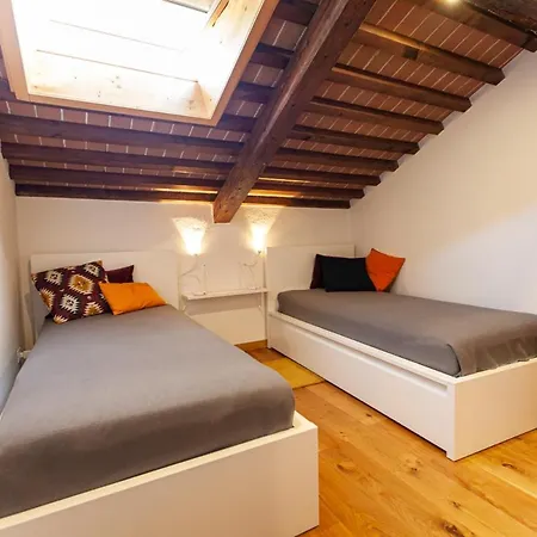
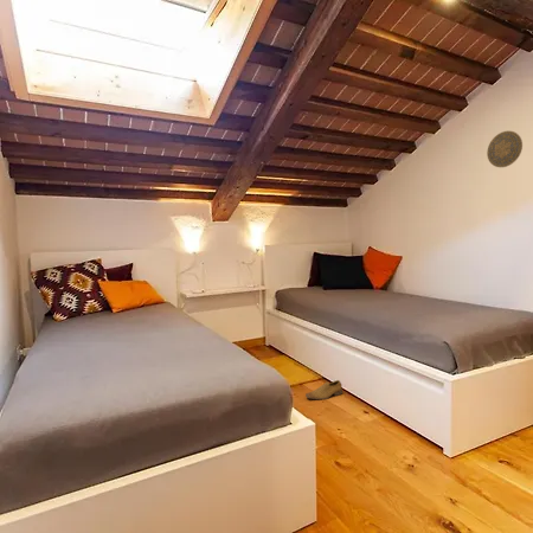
+ shoe [304,379,343,400]
+ decorative plate [486,130,524,168]
